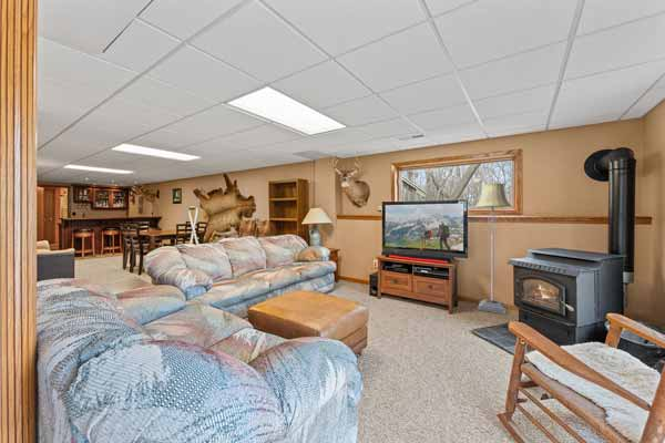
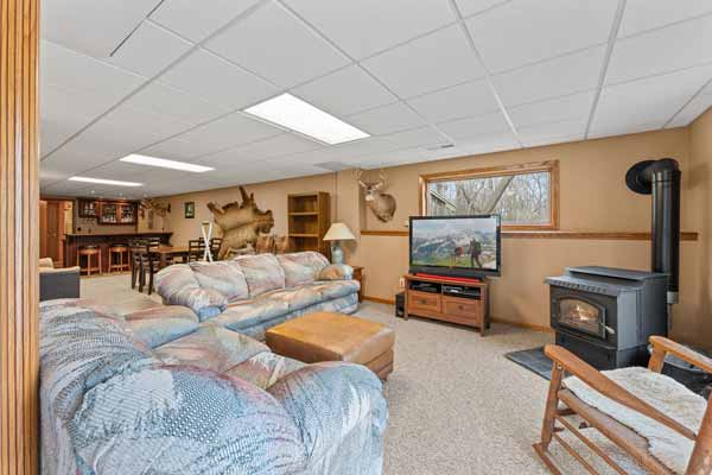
- floor lamp [473,183,513,315]
